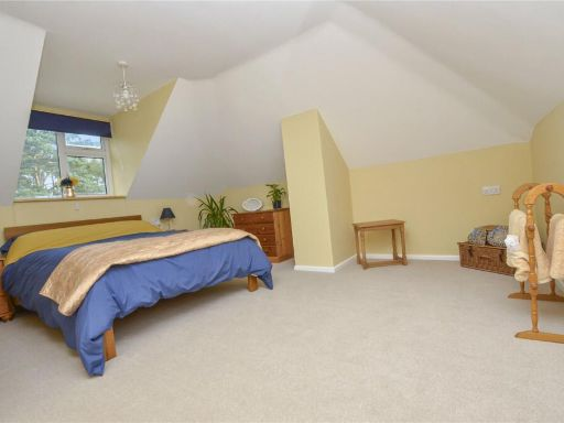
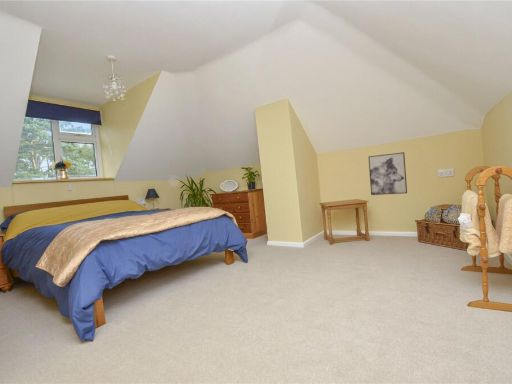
+ wall art [368,151,408,196]
